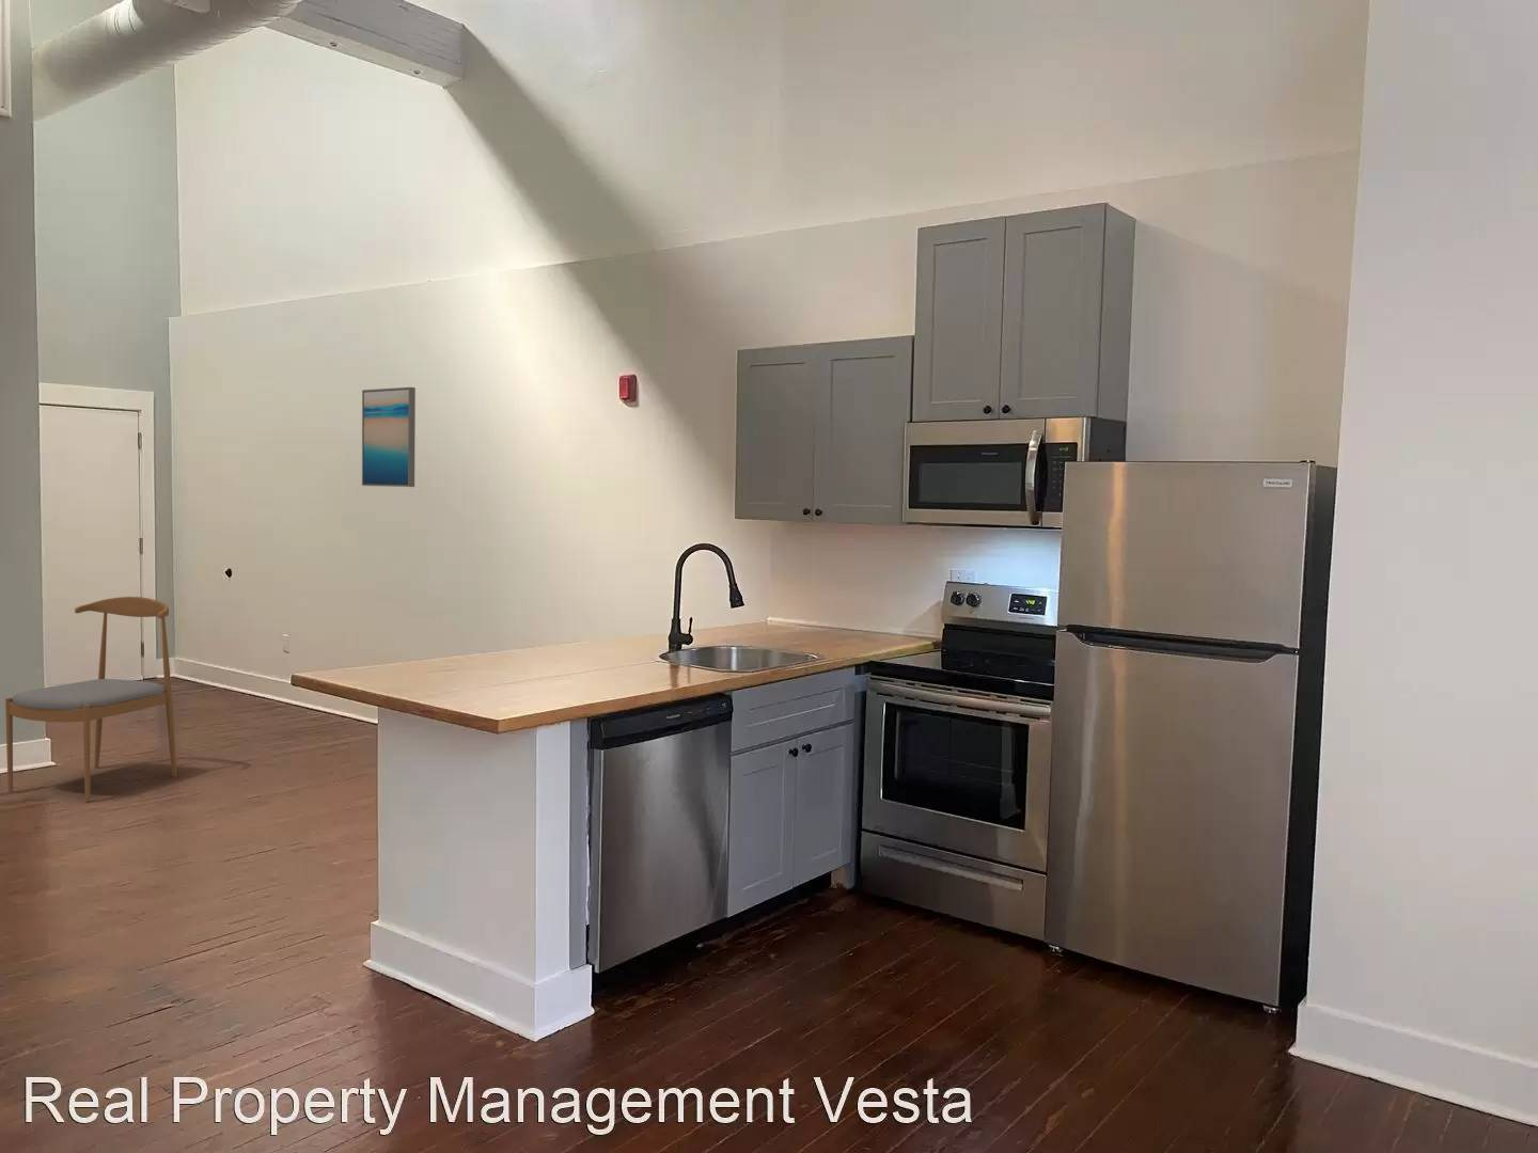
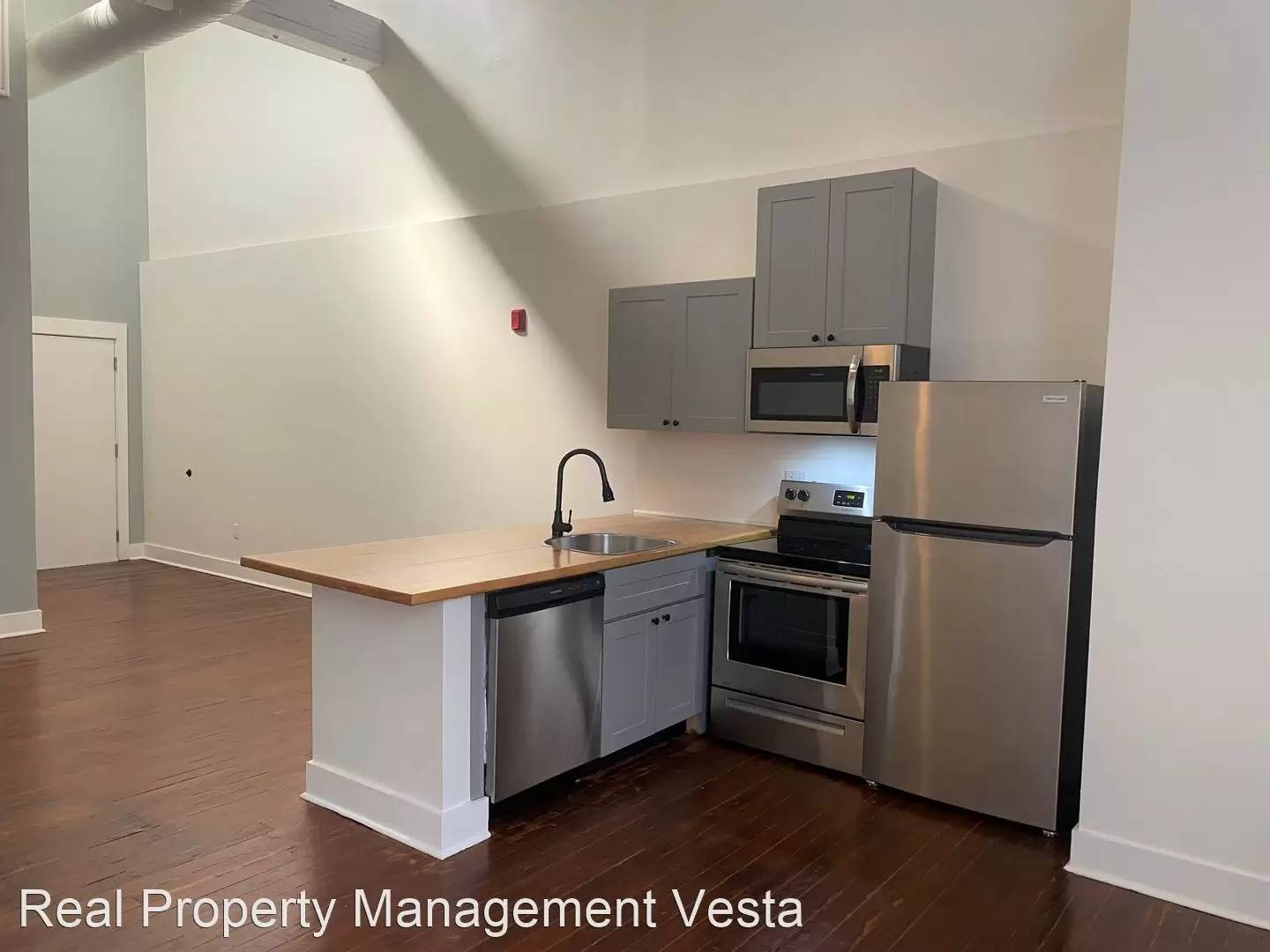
- wall art [361,386,417,488]
- dining chair [5,596,177,803]
